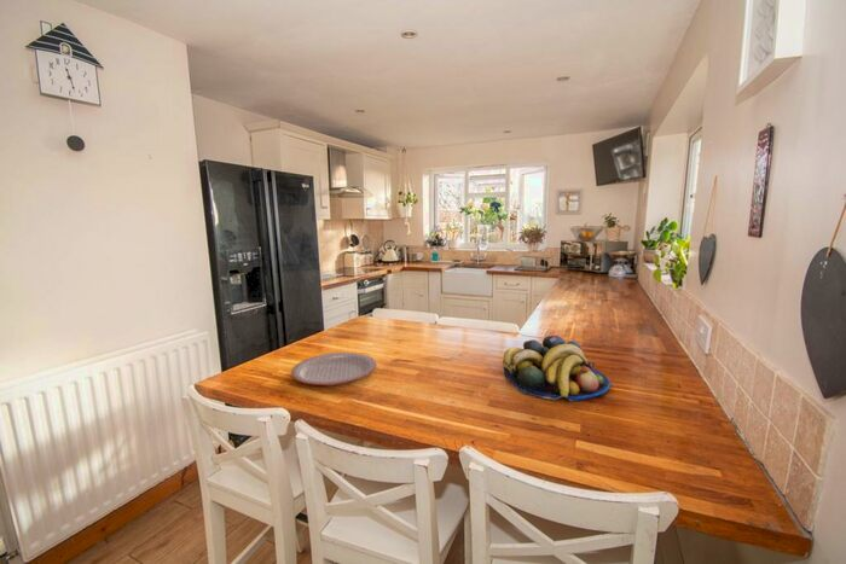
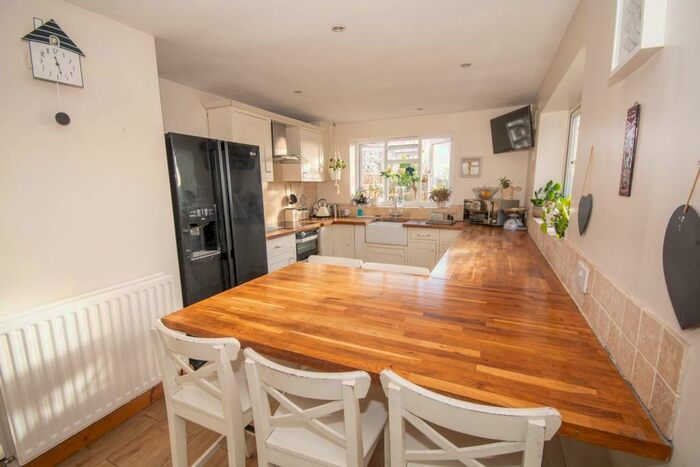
- plate [290,351,377,386]
- fruit bowl [502,335,612,402]
